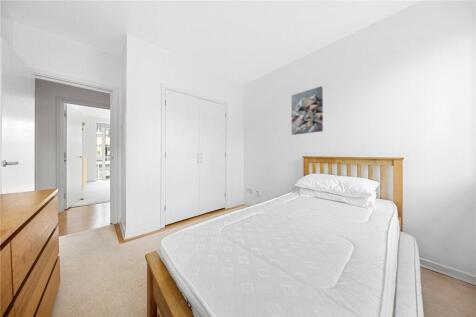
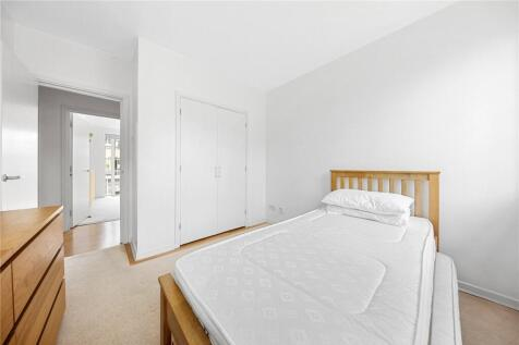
- wall art [291,85,324,136]
